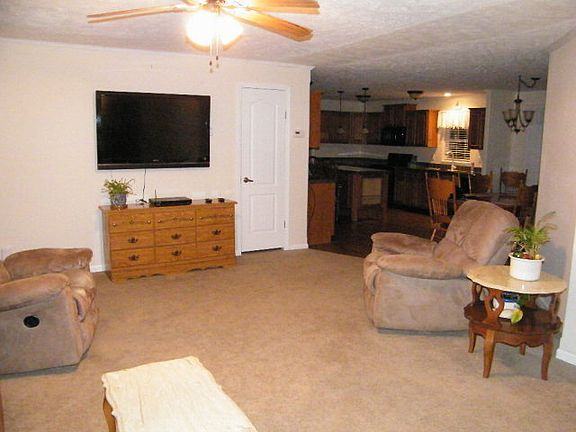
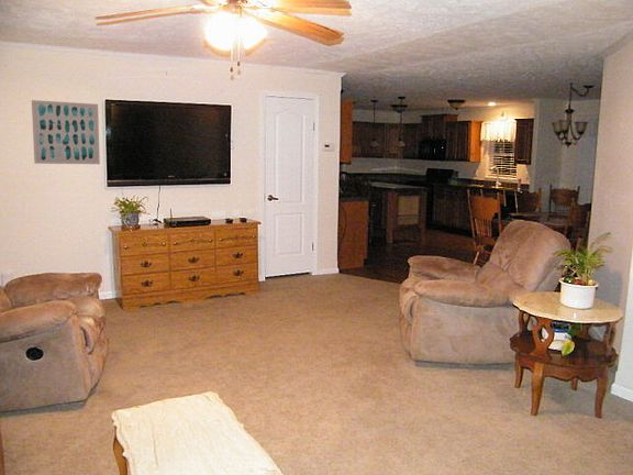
+ wall art [31,99,101,165]
